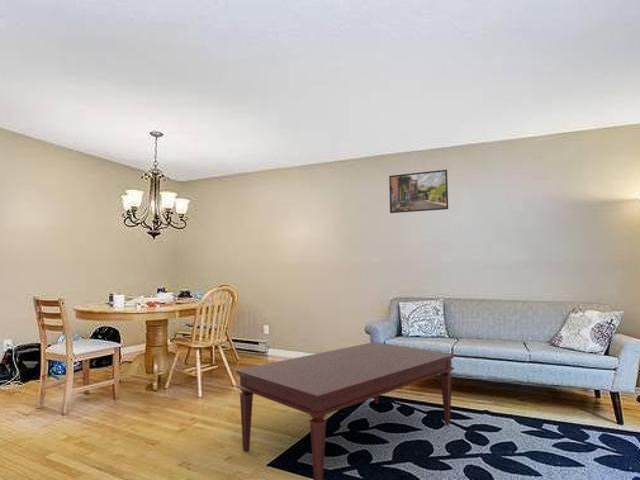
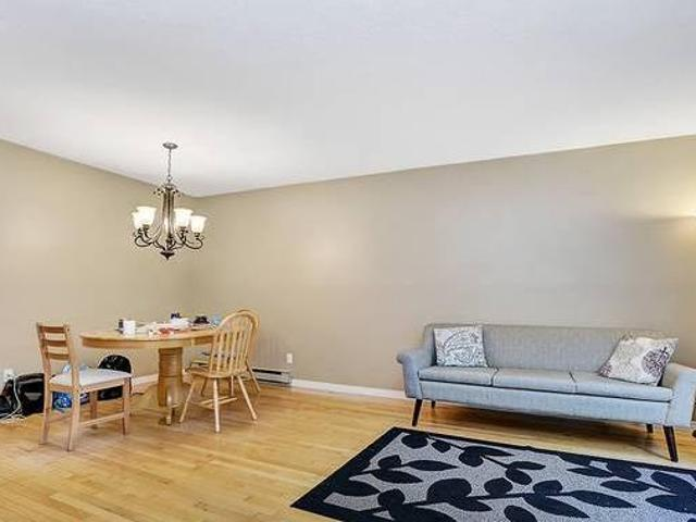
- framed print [388,169,449,214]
- coffee table [234,341,456,480]
